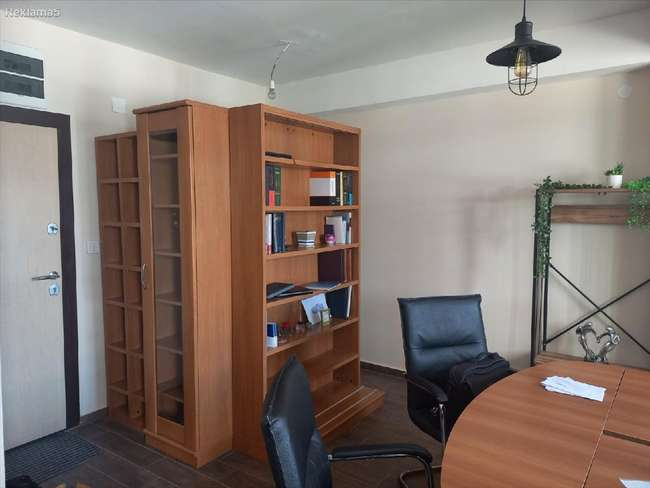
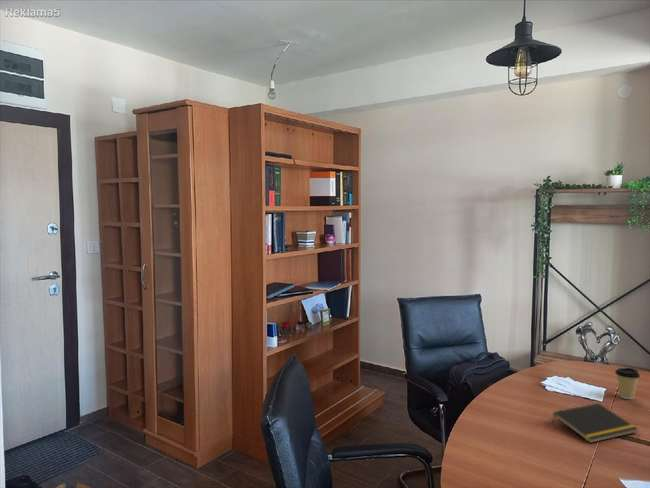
+ coffee cup [614,367,641,400]
+ notepad [551,402,639,444]
